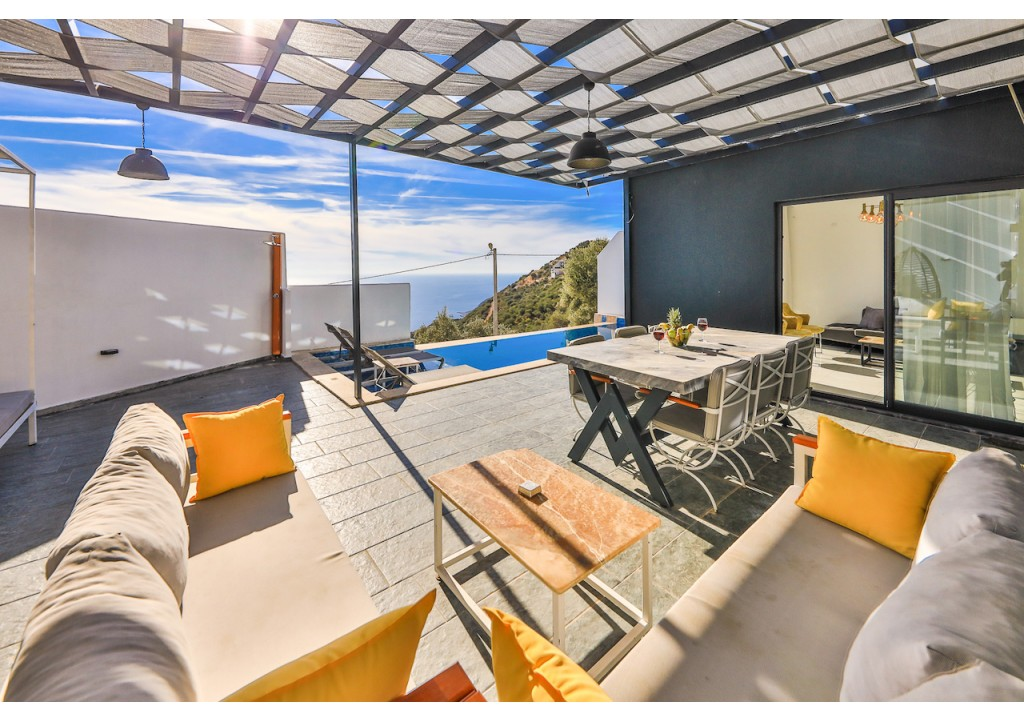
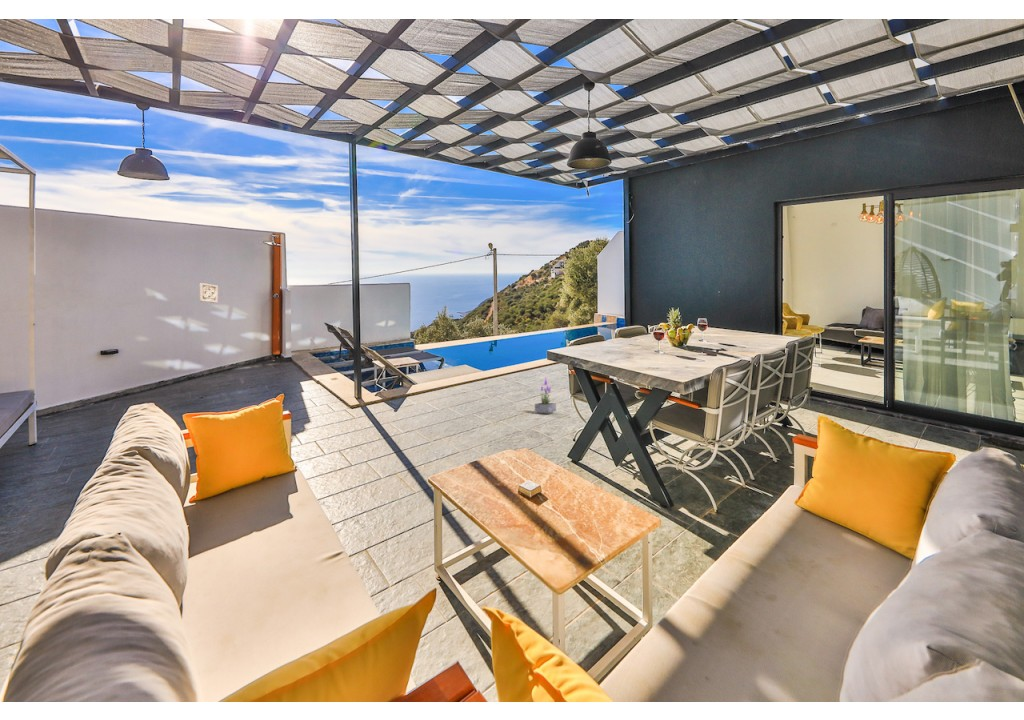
+ wall ornament [199,282,219,304]
+ potted plant [534,377,557,415]
